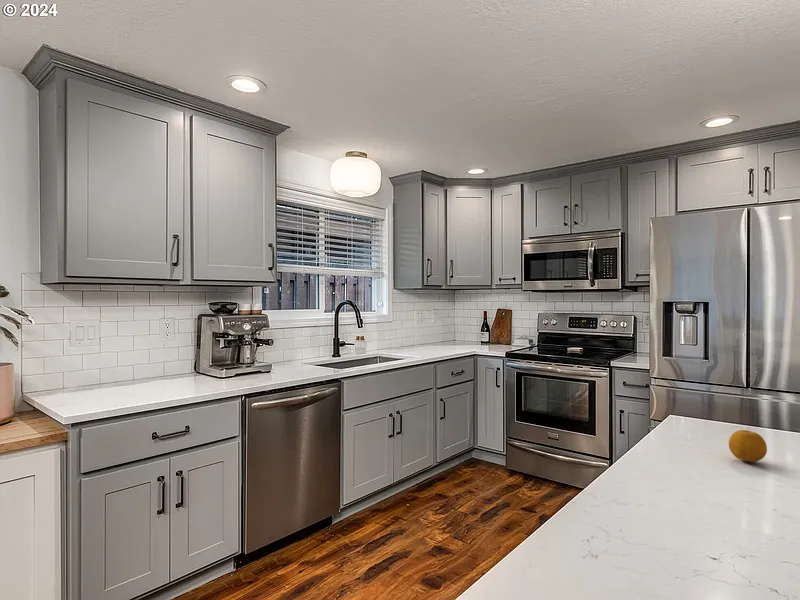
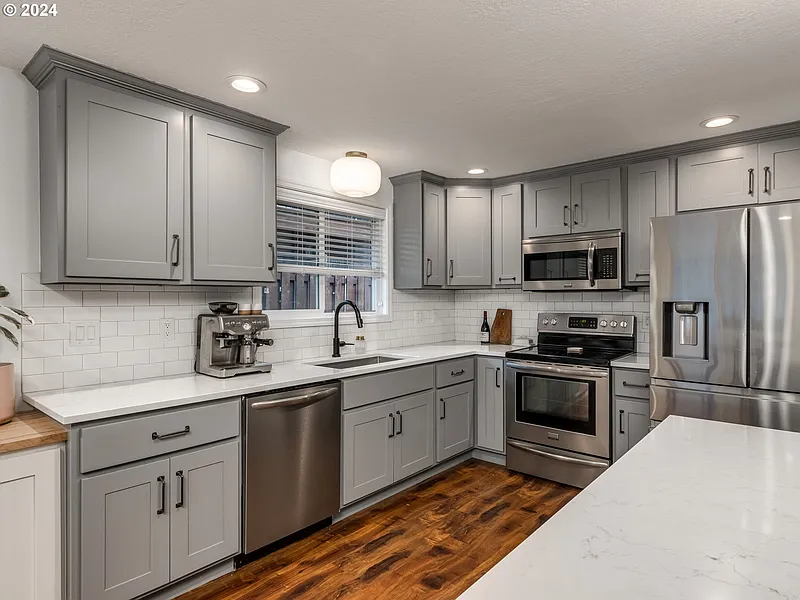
- fruit [728,429,768,463]
